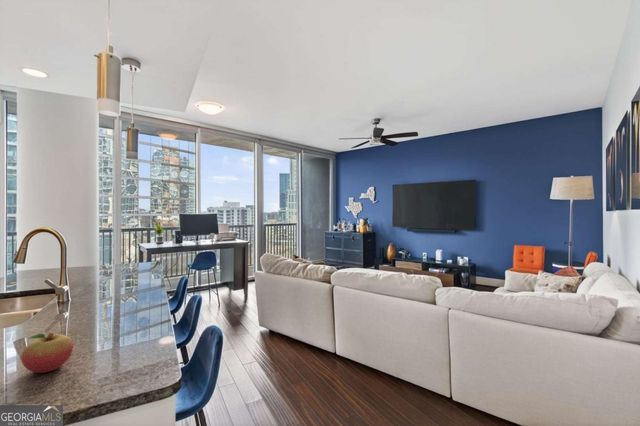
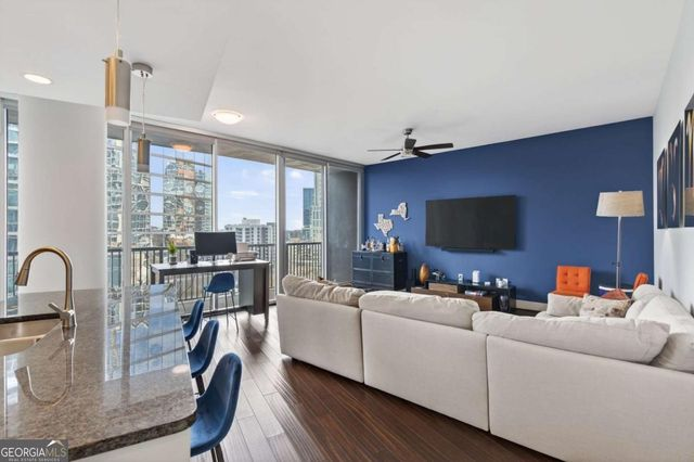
- fruit [21,331,74,374]
